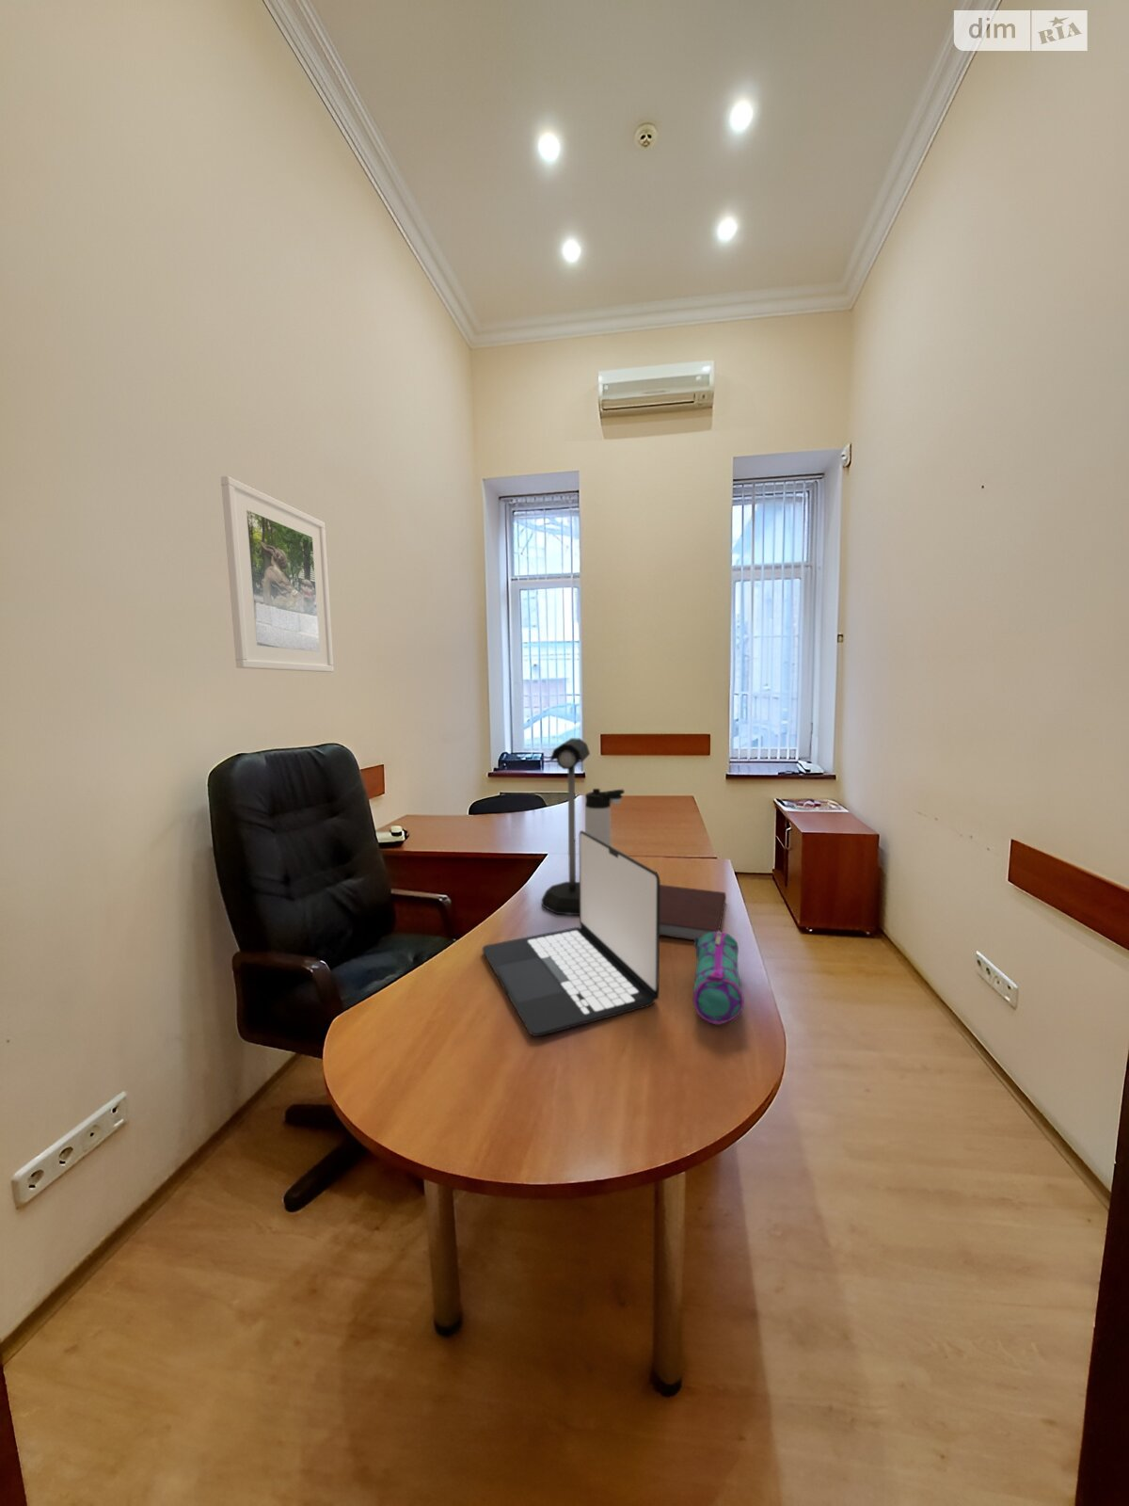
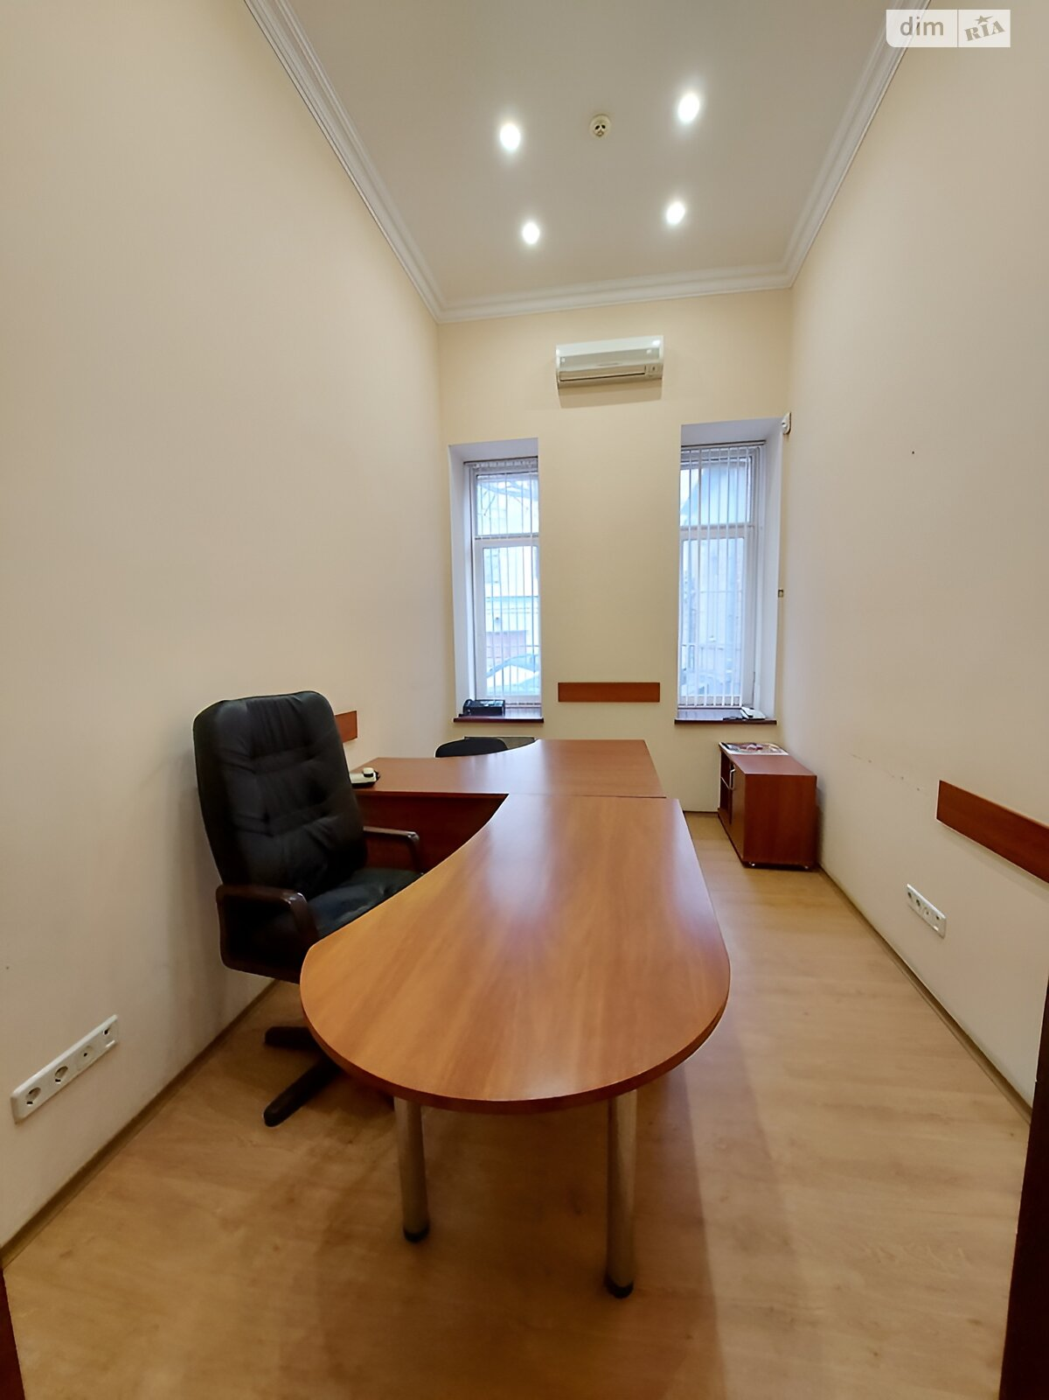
- thermos bottle [585,787,626,847]
- pencil case [693,930,745,1026]
- notebook [659,883,727,942]
- laptop [481,829,662,1038]
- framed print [221,476,334,674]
- mailbox [541,738,591,915]
